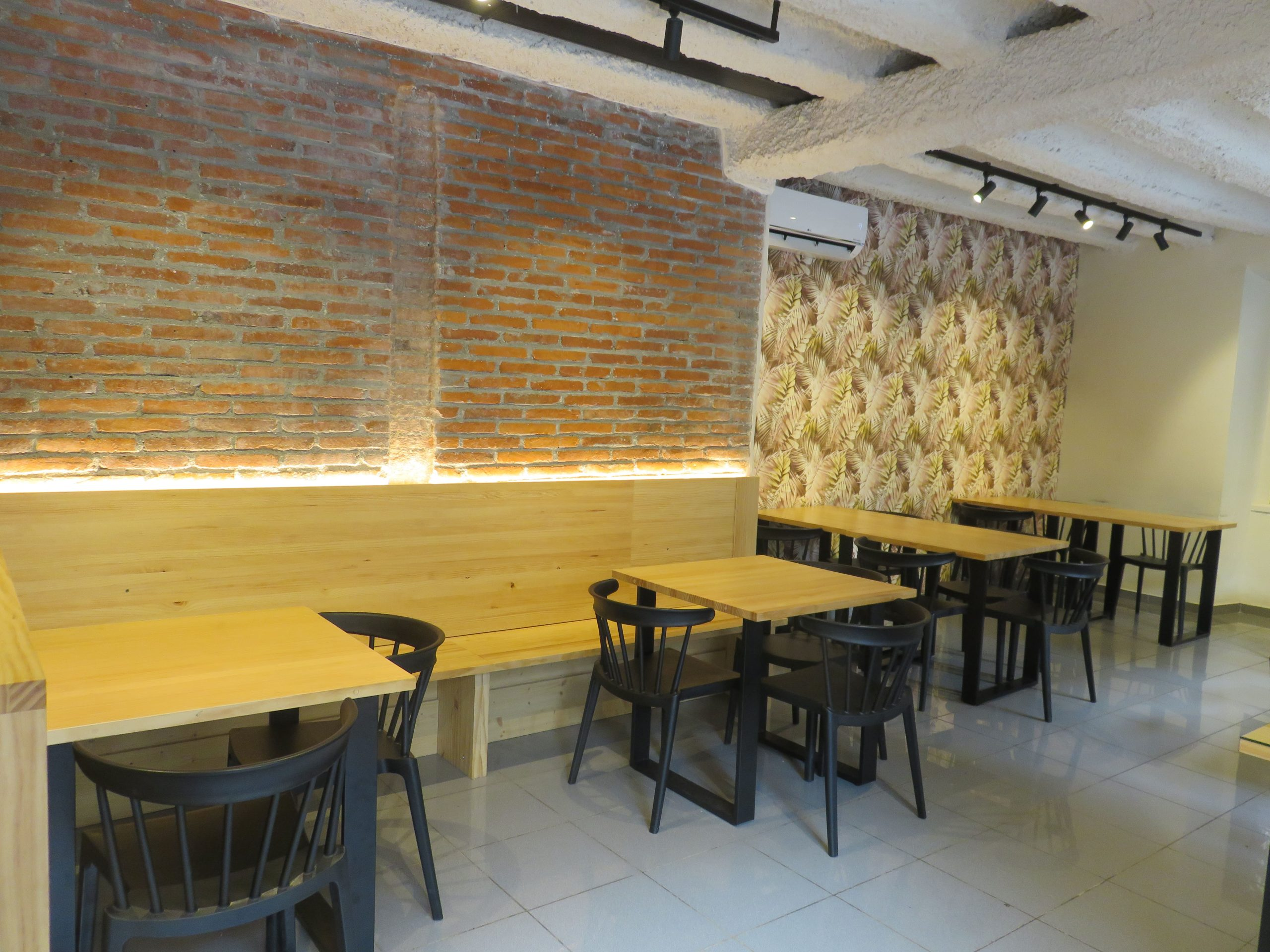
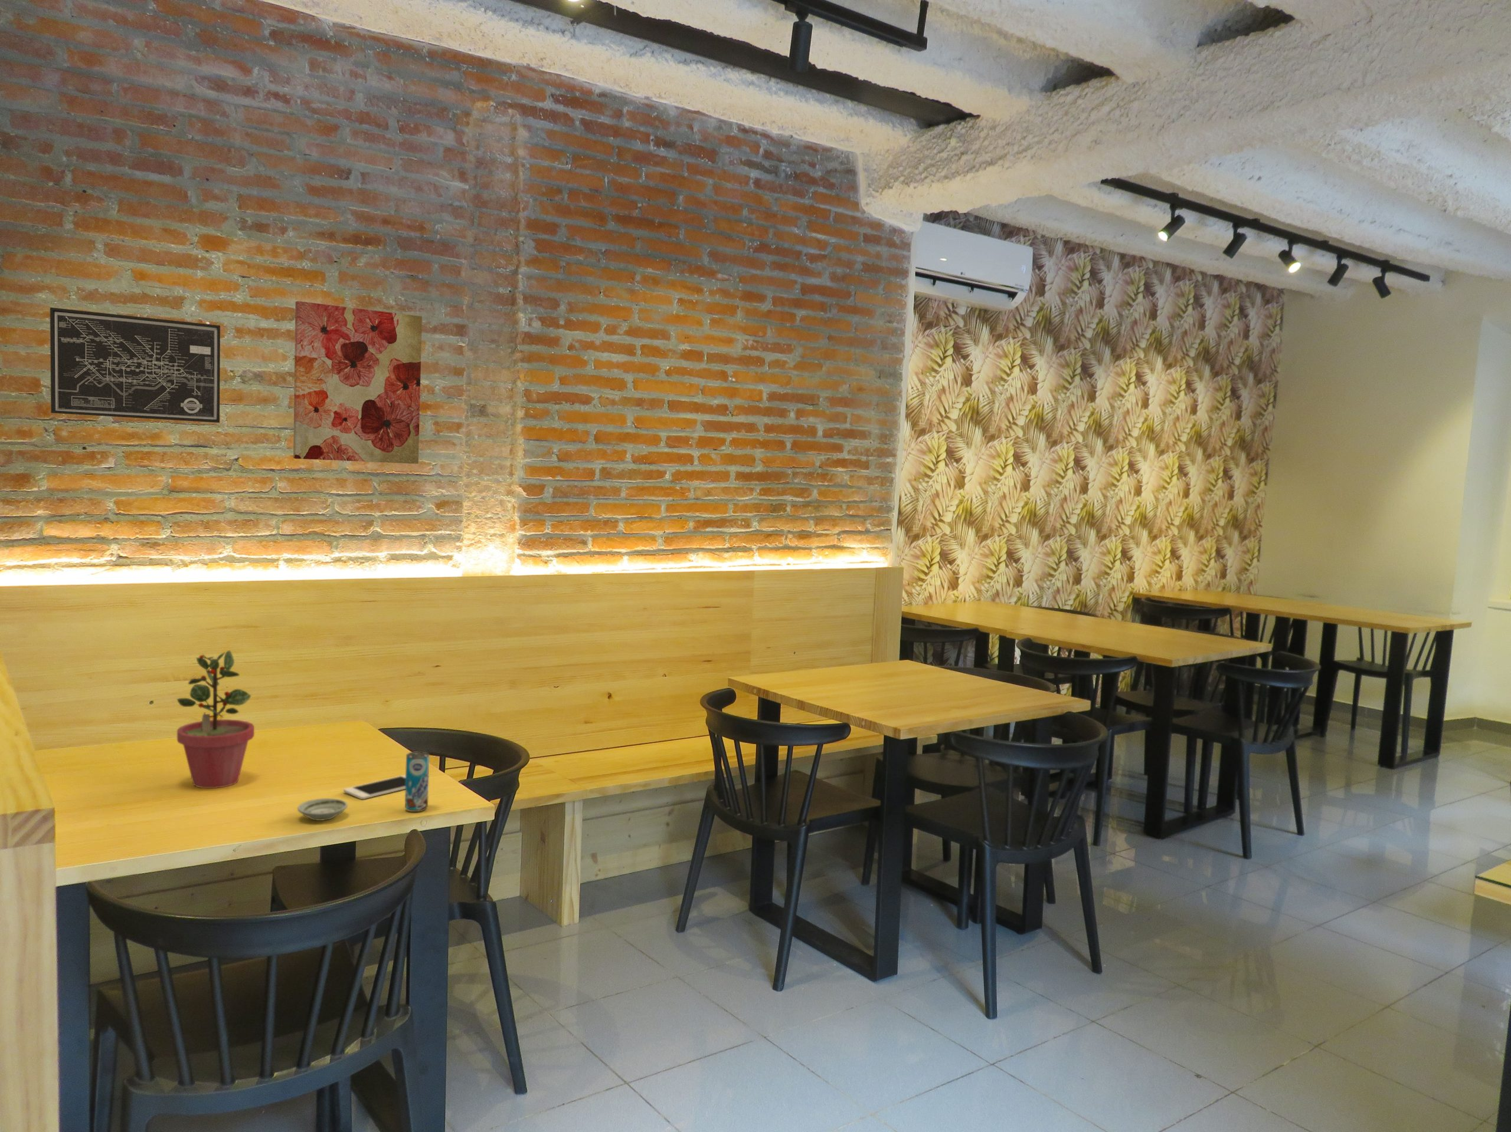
+ wall art [293,301,422,465]
+ wall art [50,307,221,423]
+ potted plant [176,649,255,788]
+ cell phone [343,775,406,800]
+ beverage can [405,750,430,812]
+ saucer [297,798,349,822]
